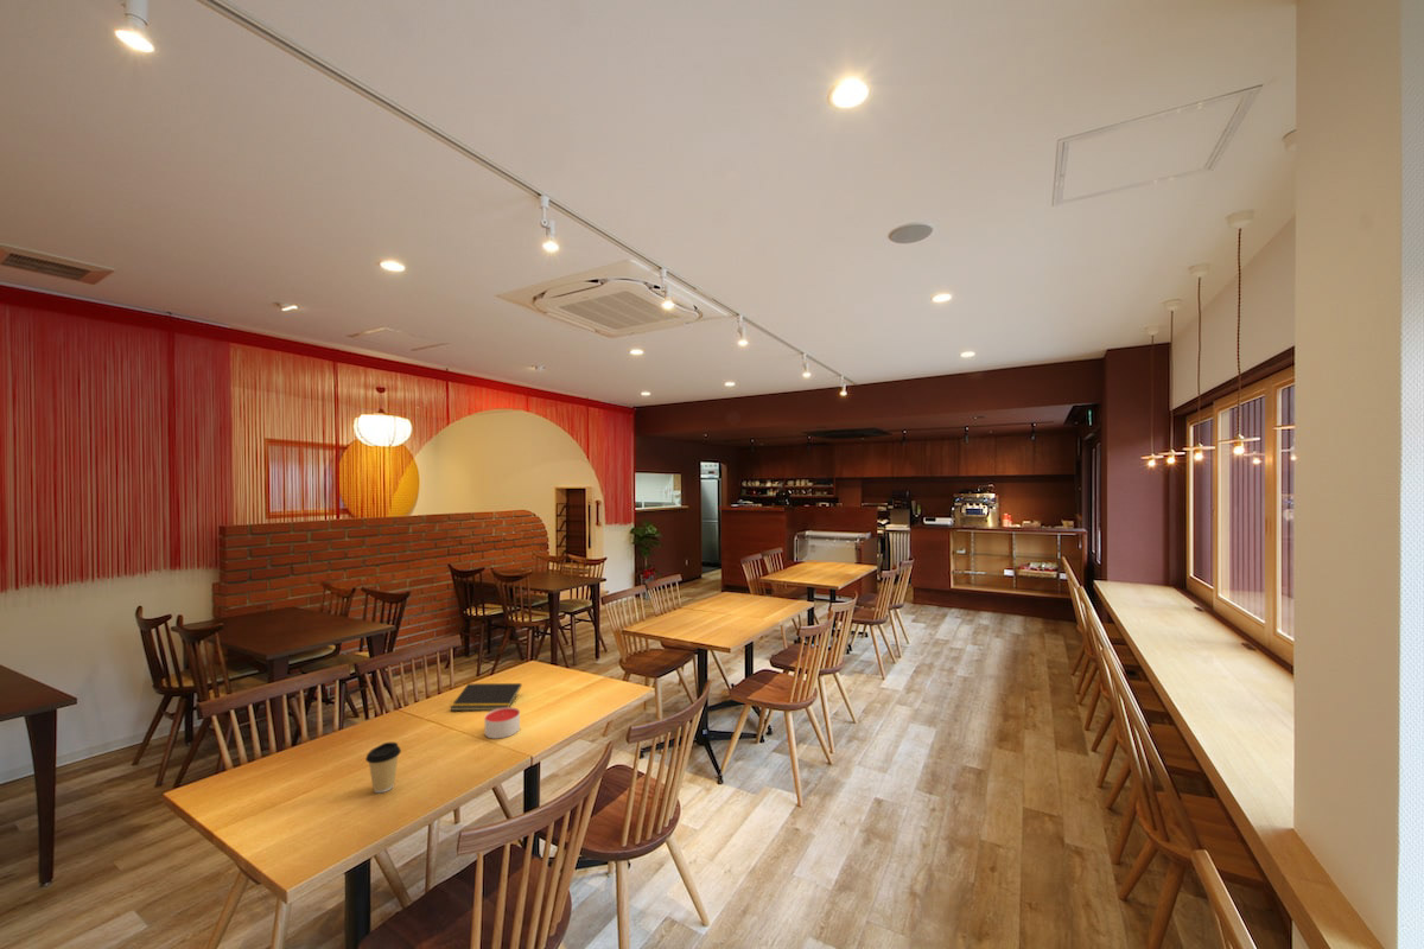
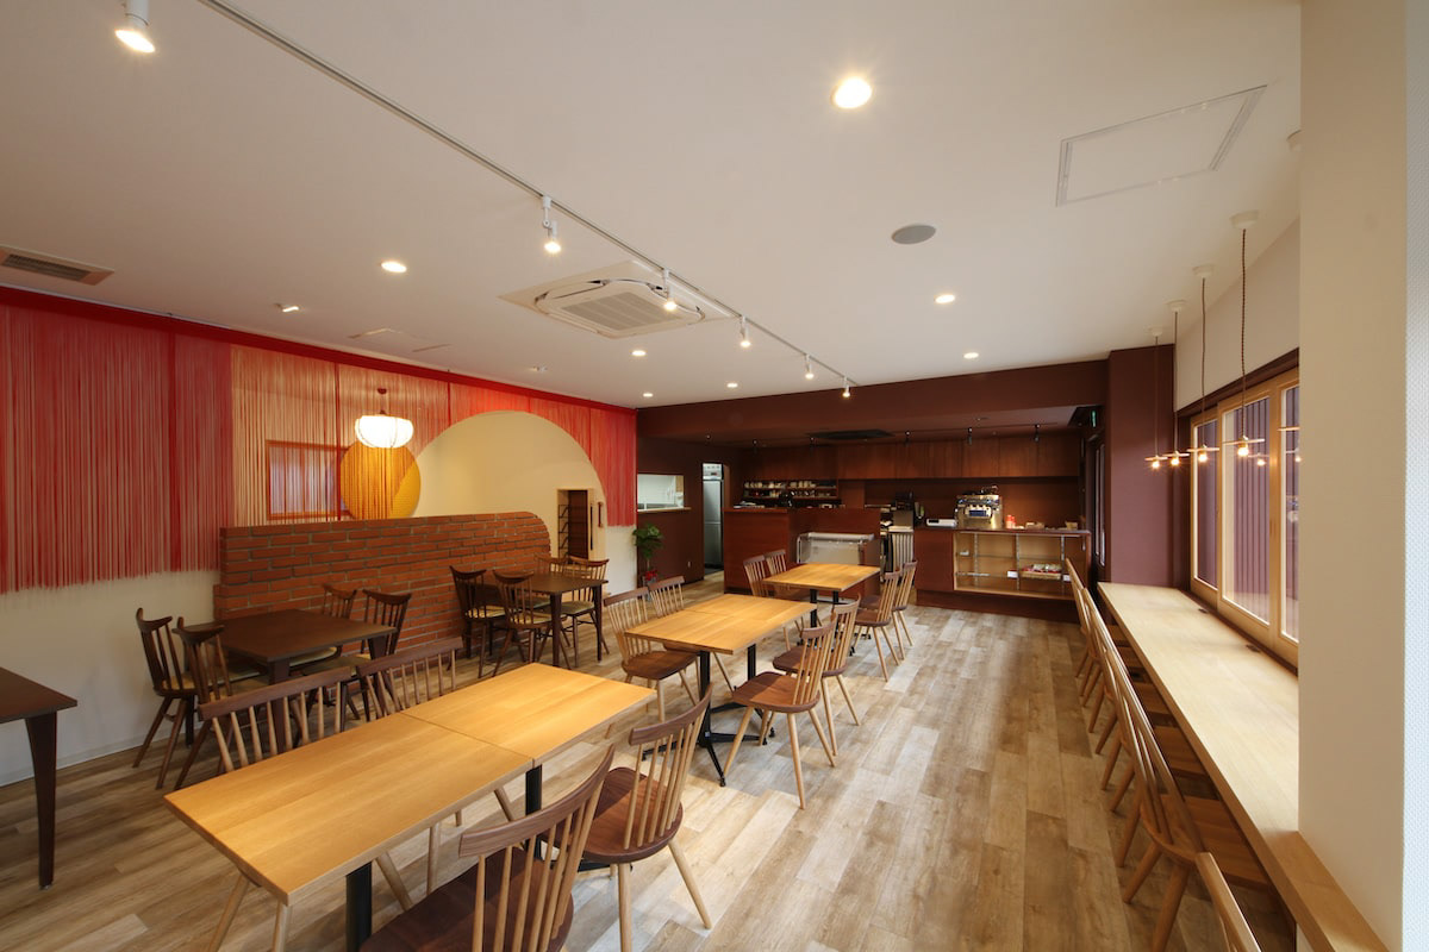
- coffee cup [364,741,402,794]
- notepad [449,682,522,712]
- candle [483,706,521,740]
